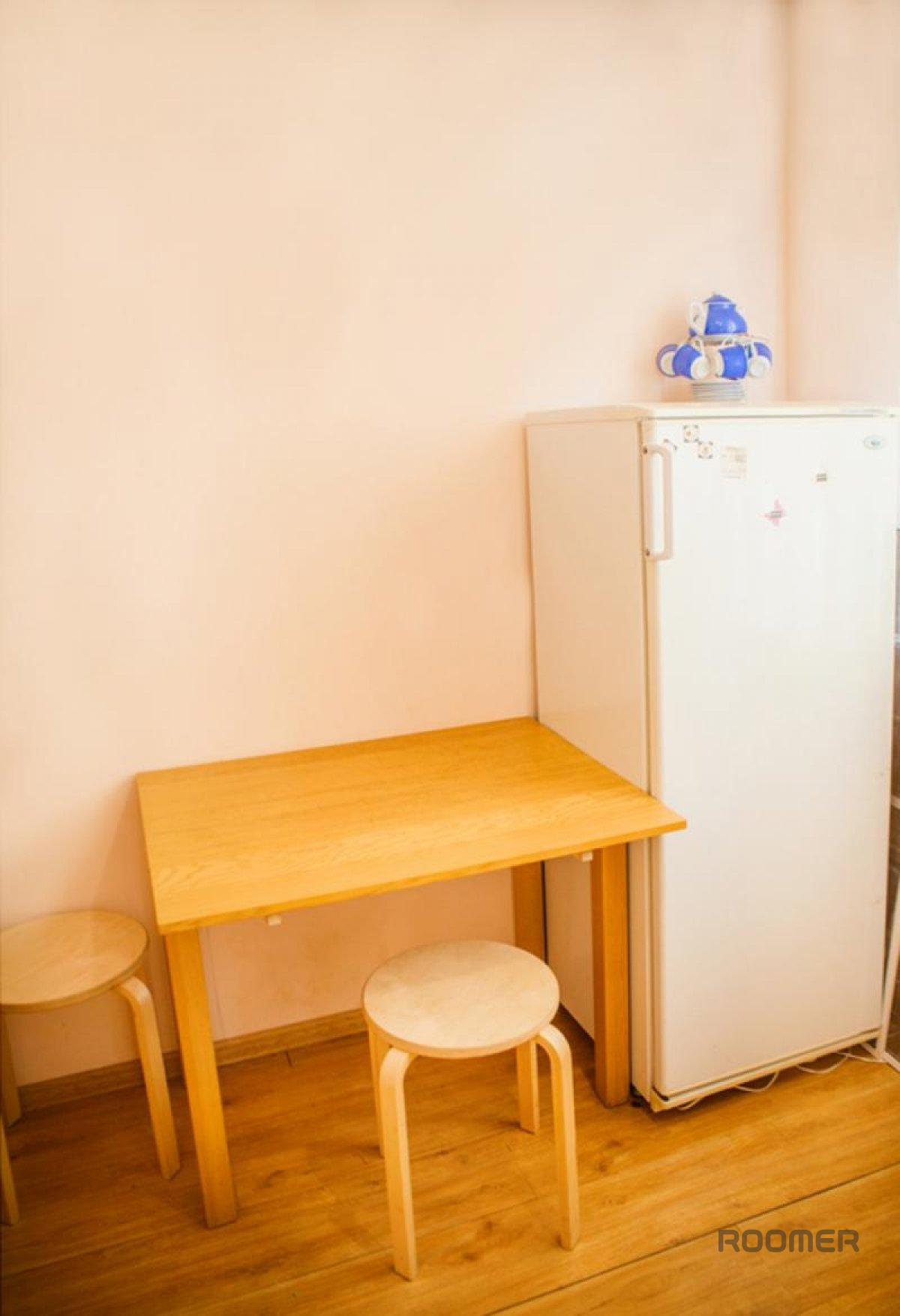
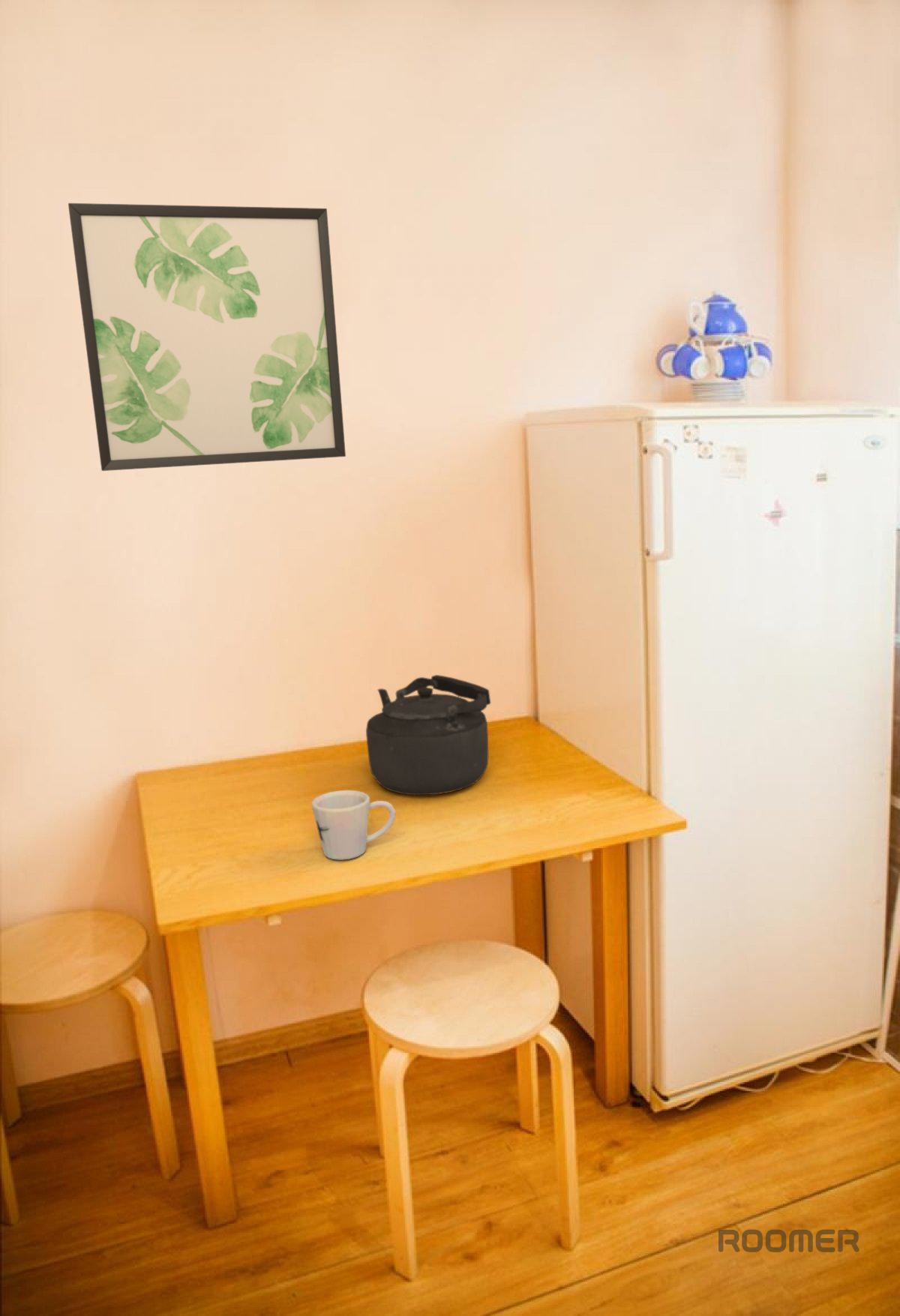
+ mug [311,790,397,861]
+ wall art [68,202,347,472]
+ kettle [365,674,491,796]
